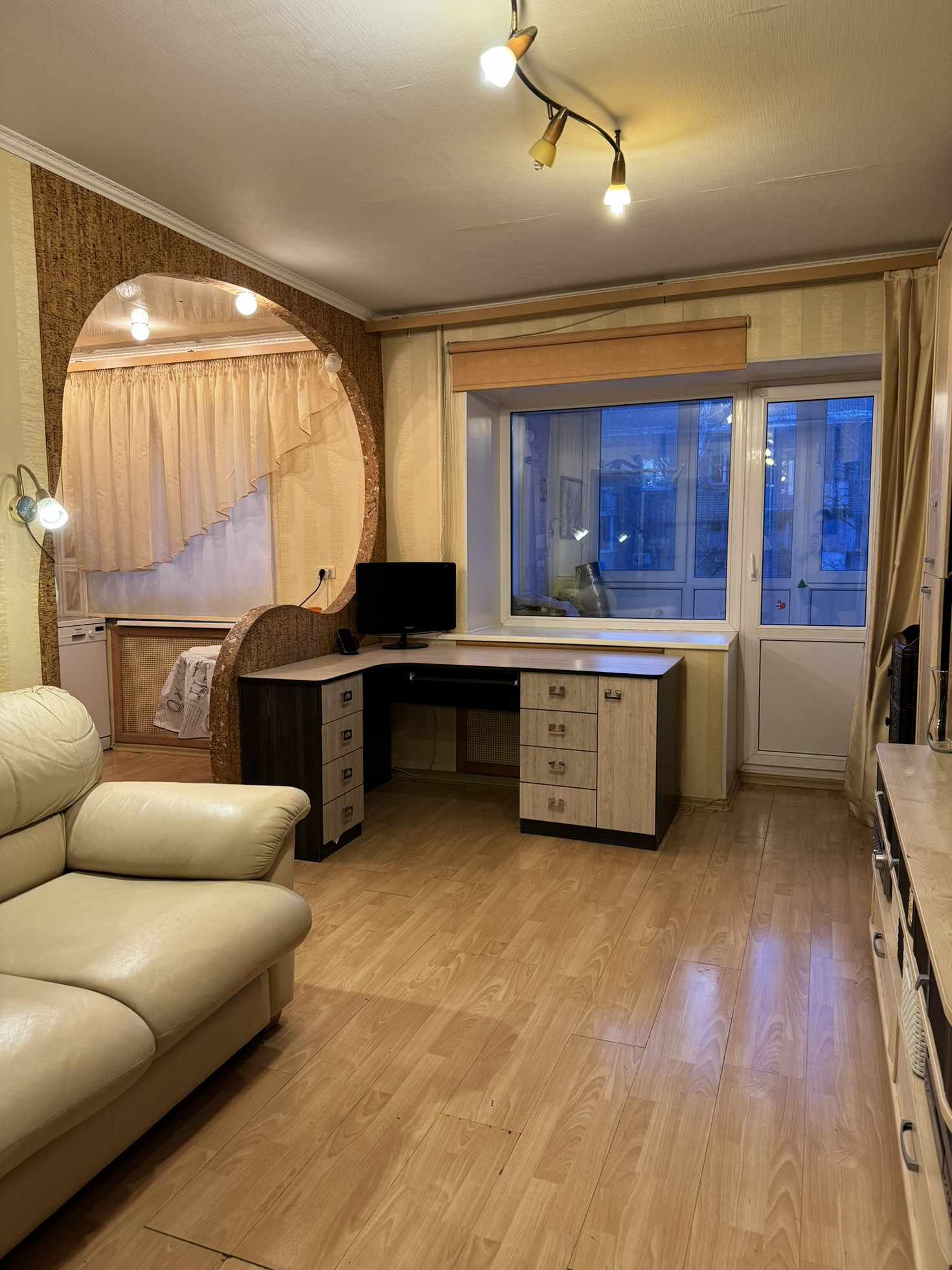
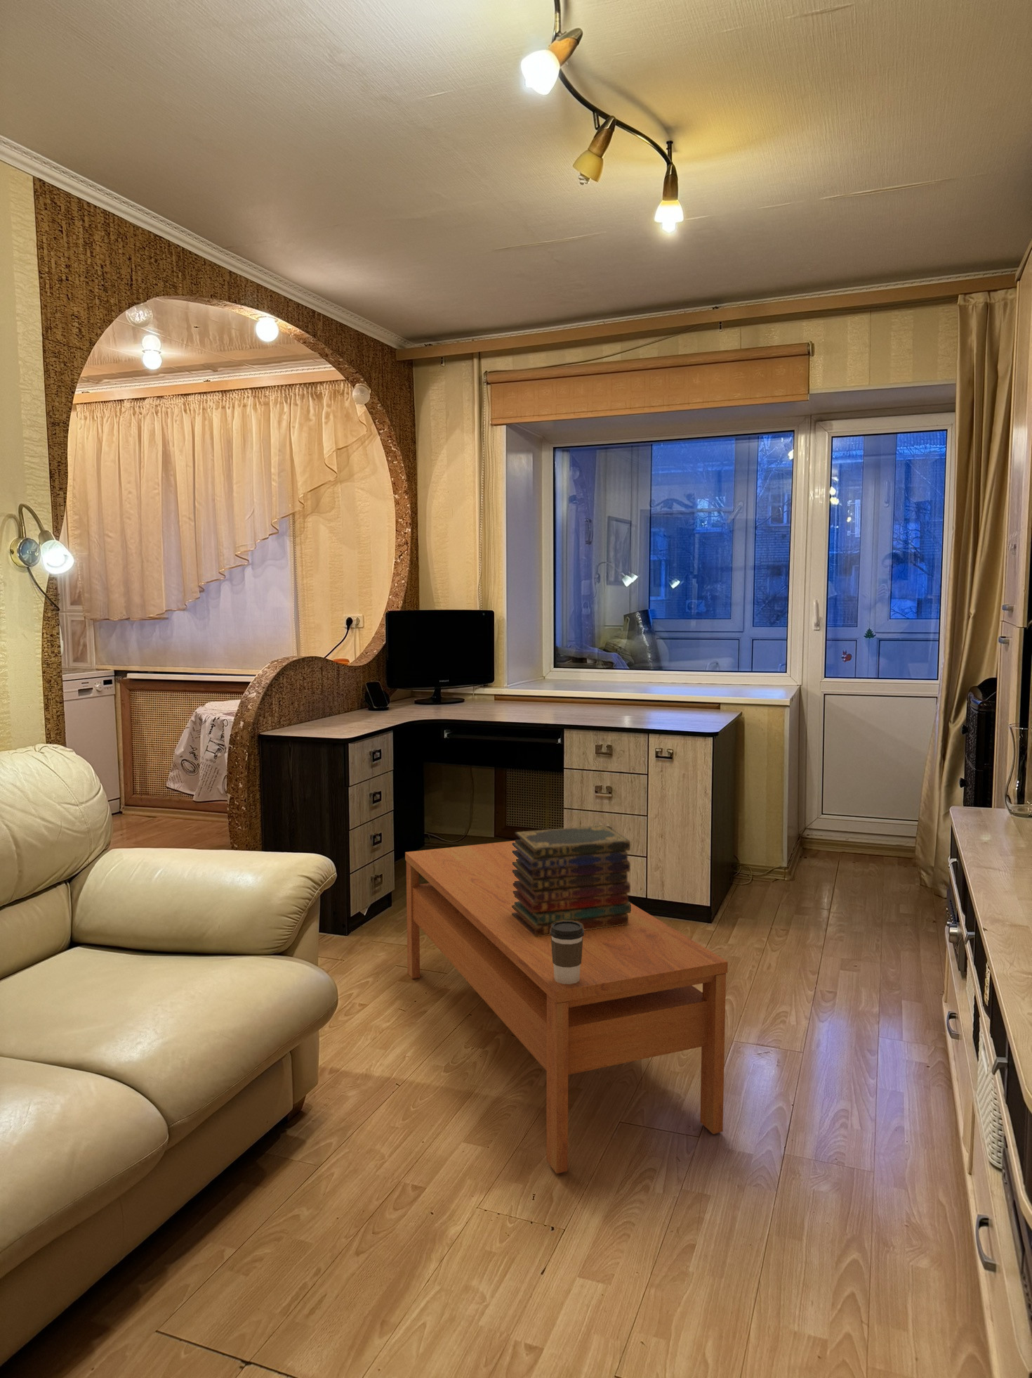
+ coffee cup [551,920,584,984]
+ book stack [512,825,631,936]
+ coffee table [404,840,728,1174]
